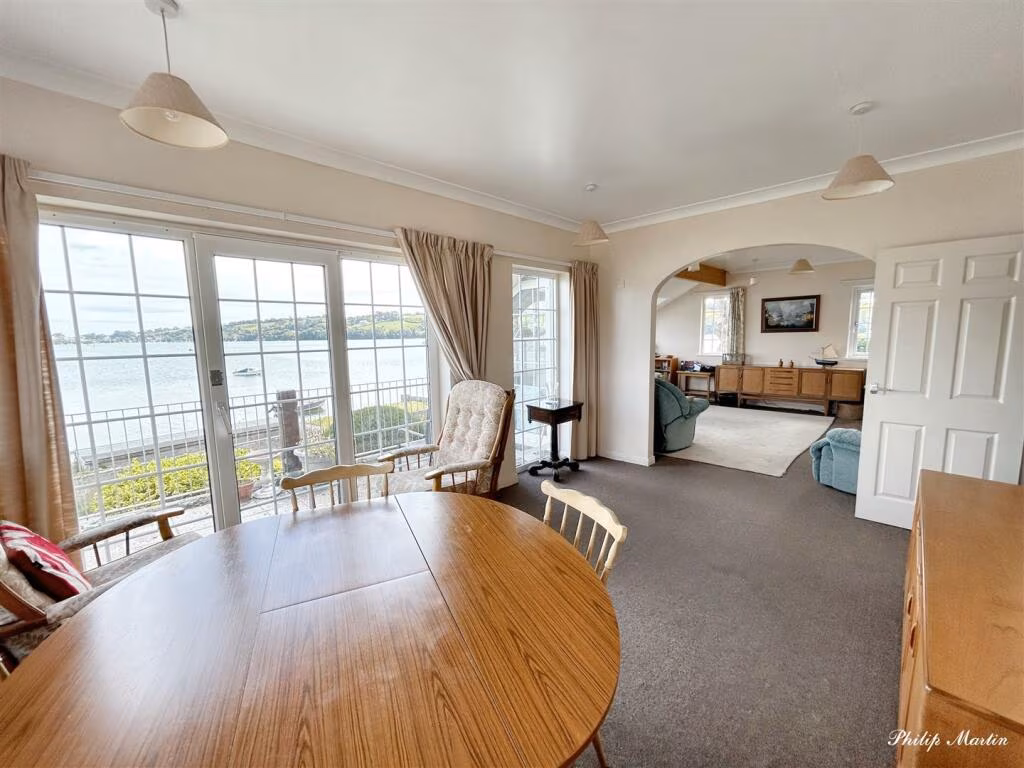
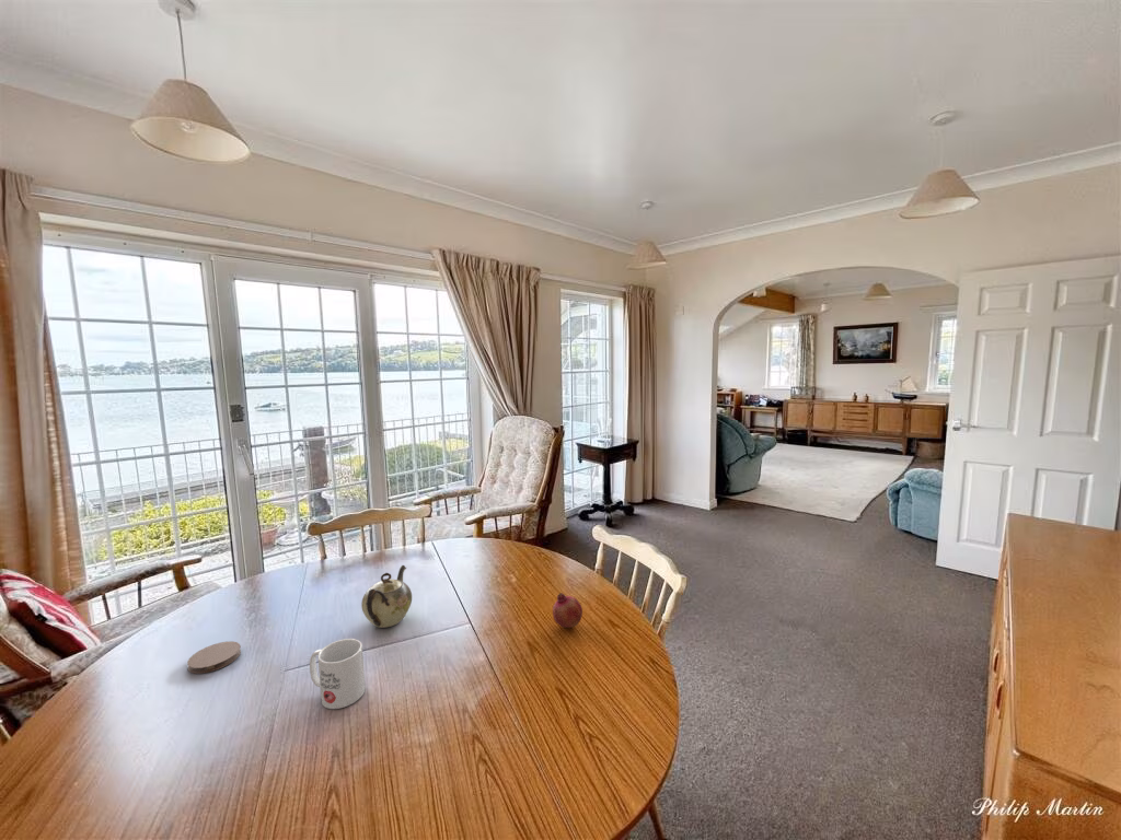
+ fruit [552,592,583,628]
+ teapot [360,564,413,629]
+ mug [309,638,366,710]
+ coaster [186,640,242,675]
